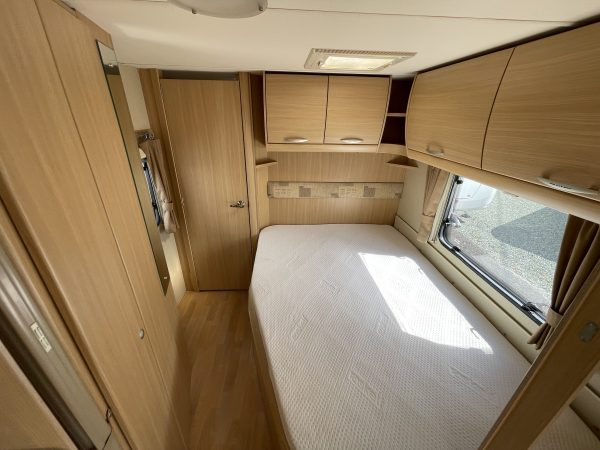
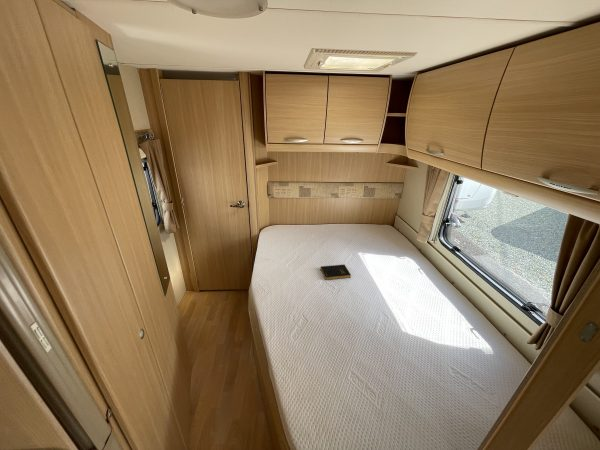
+ book [319,264,352,281]
